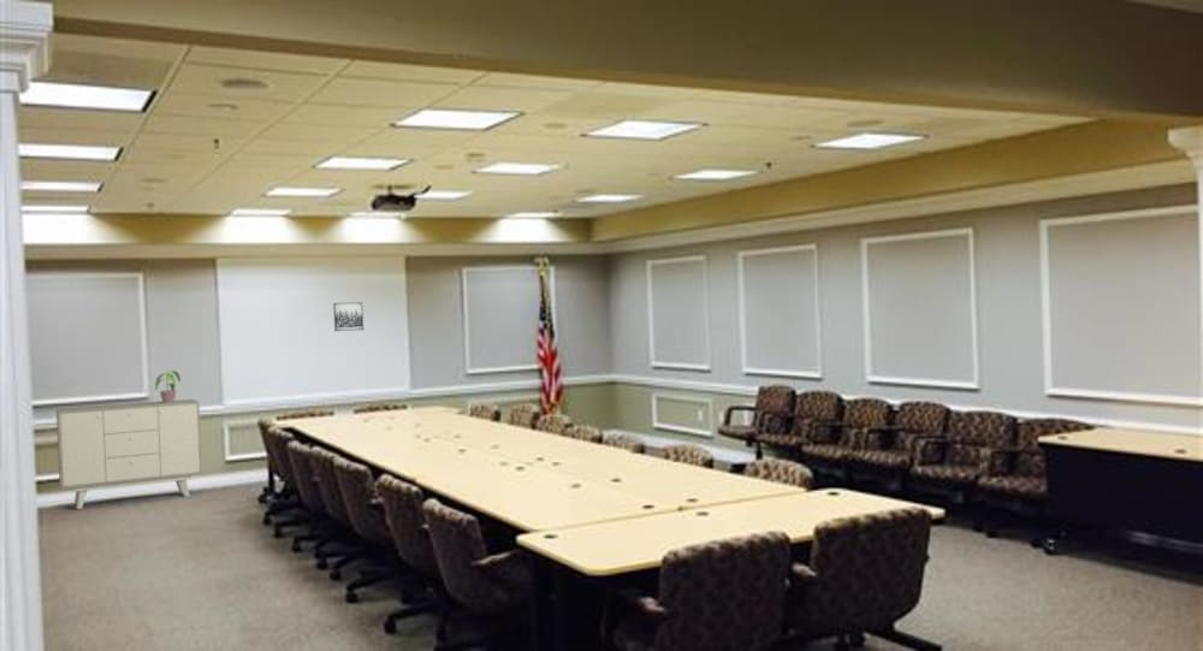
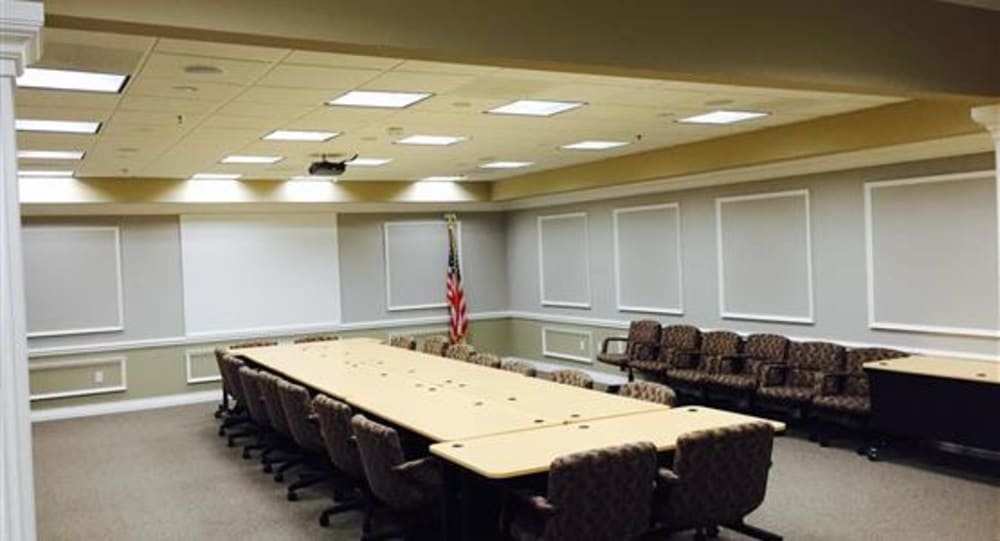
- wall art [332,301,365,332]
- sideboard [55,398,203,510]
- potted plant [154,369,182,403]
